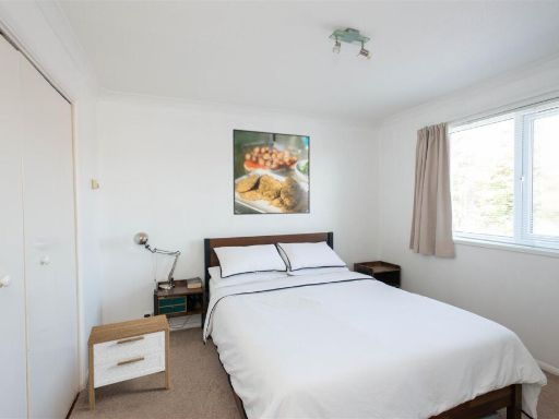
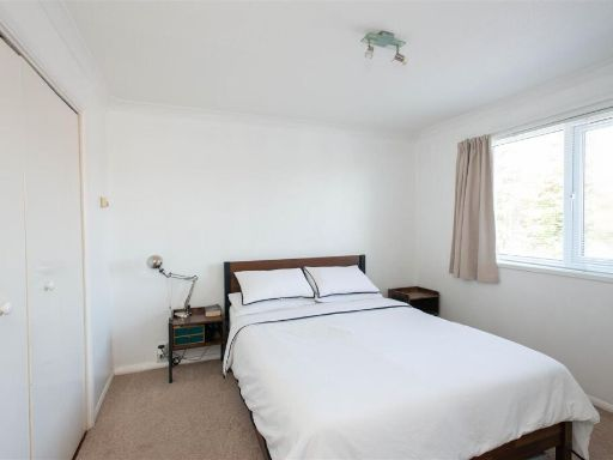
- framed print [231,128,311,216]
- nightstand [86,313,170,411]
